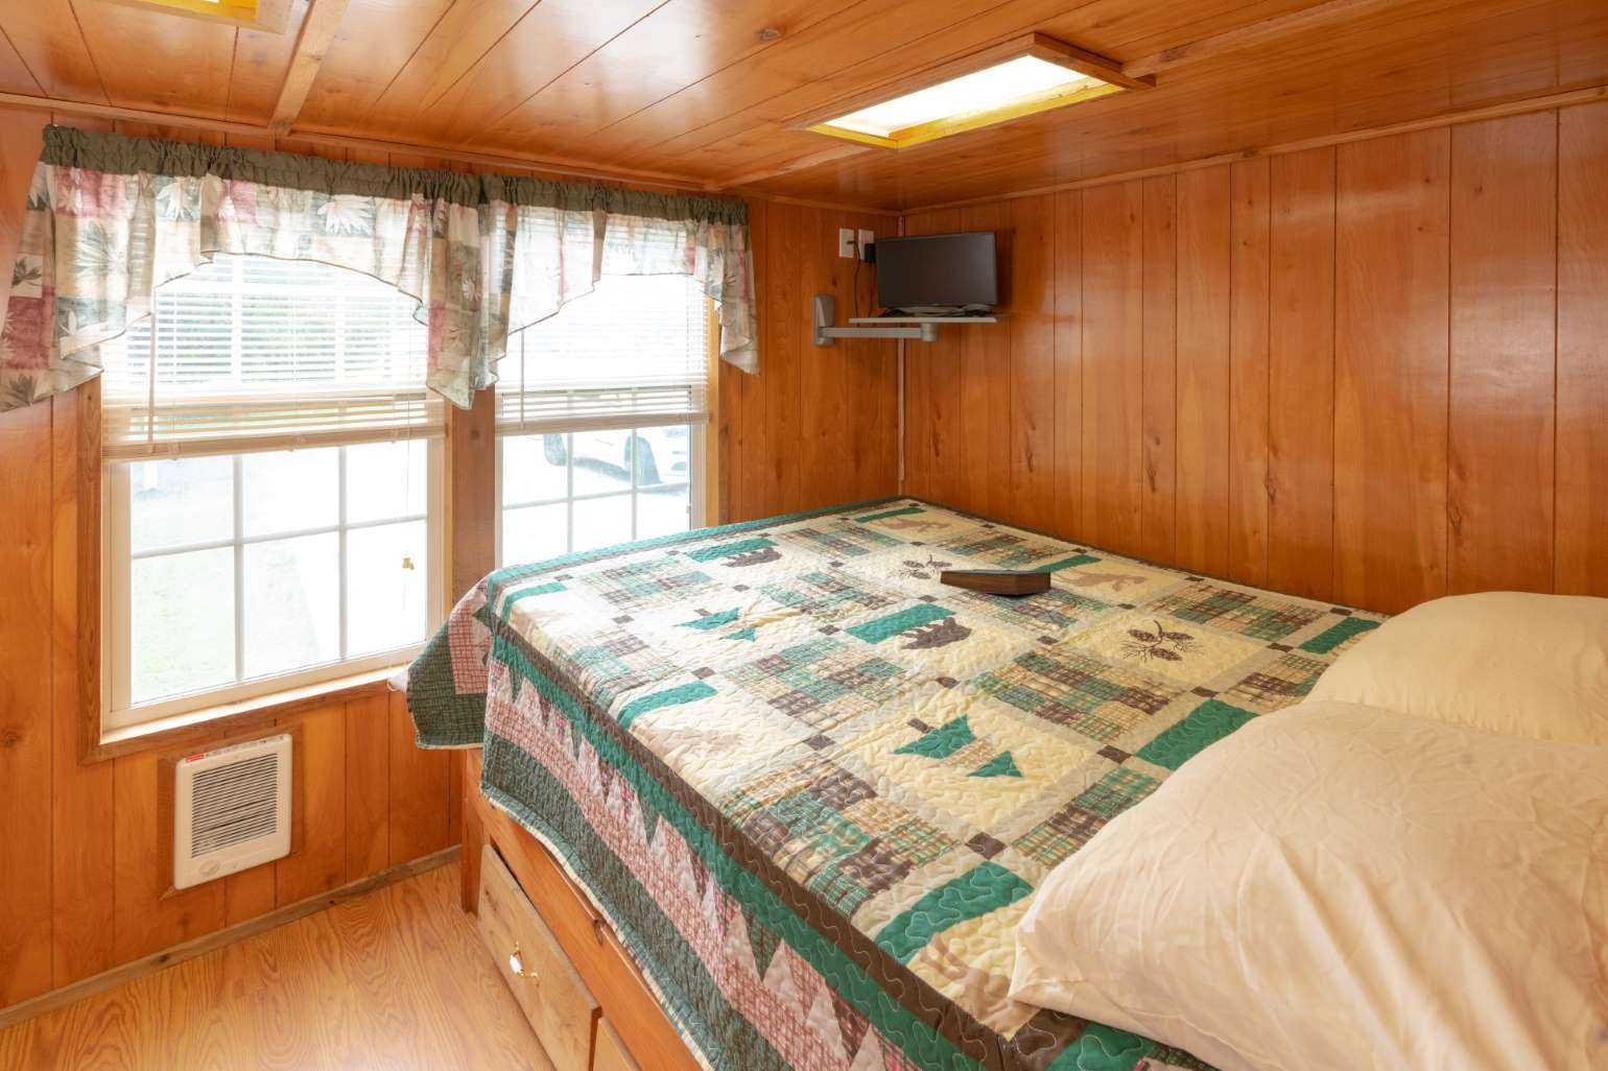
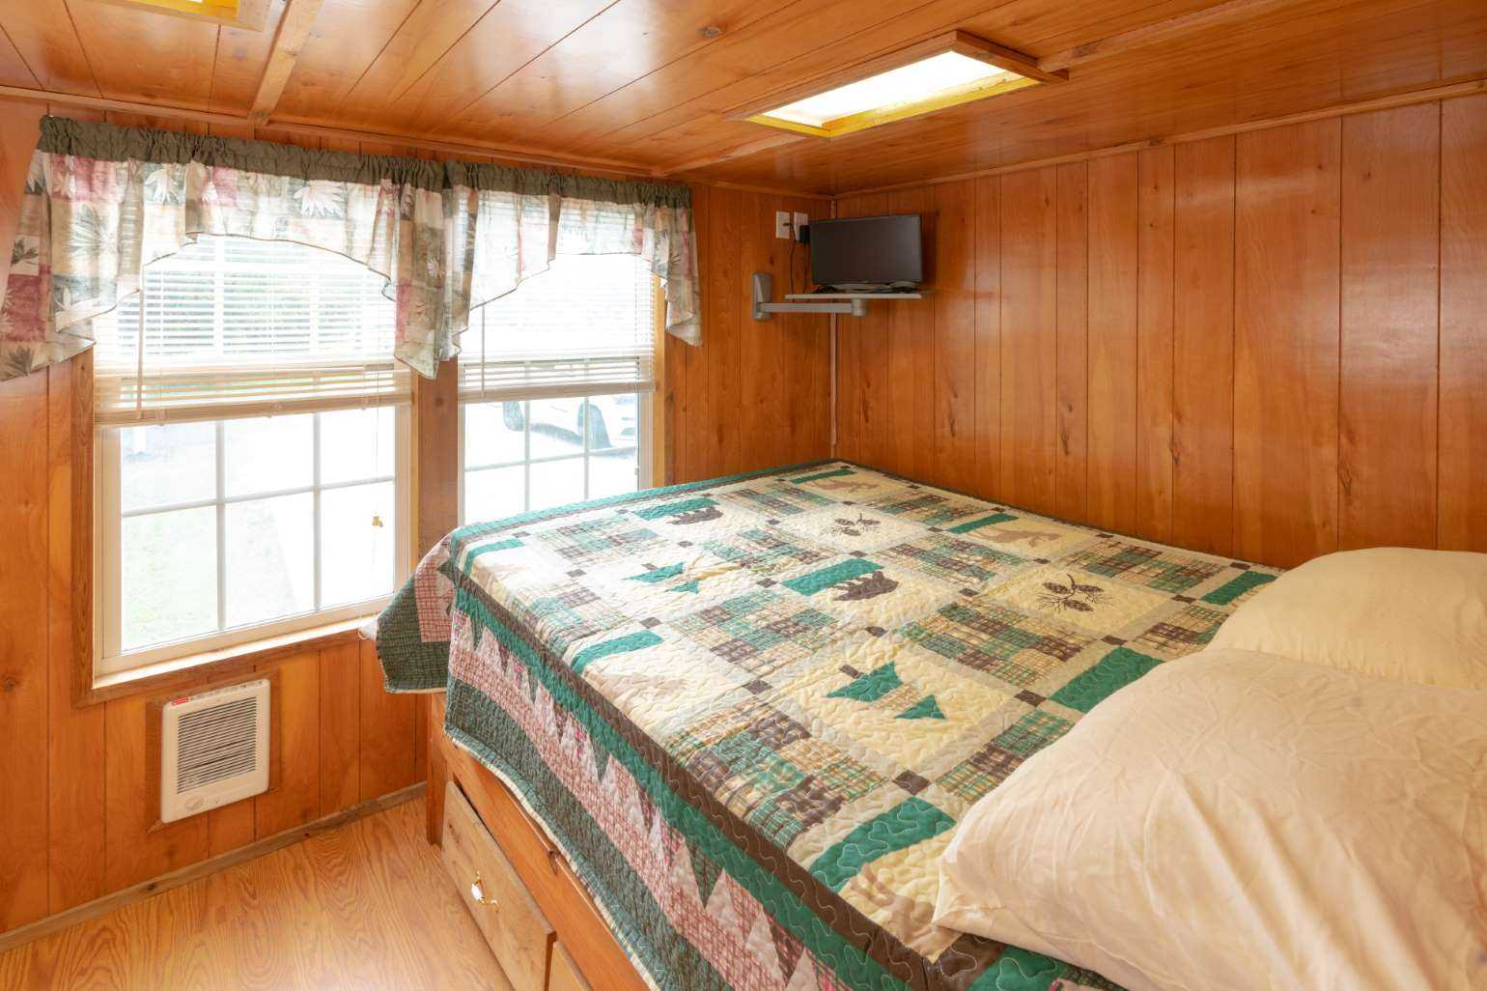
- book [938,568,1051,595]
